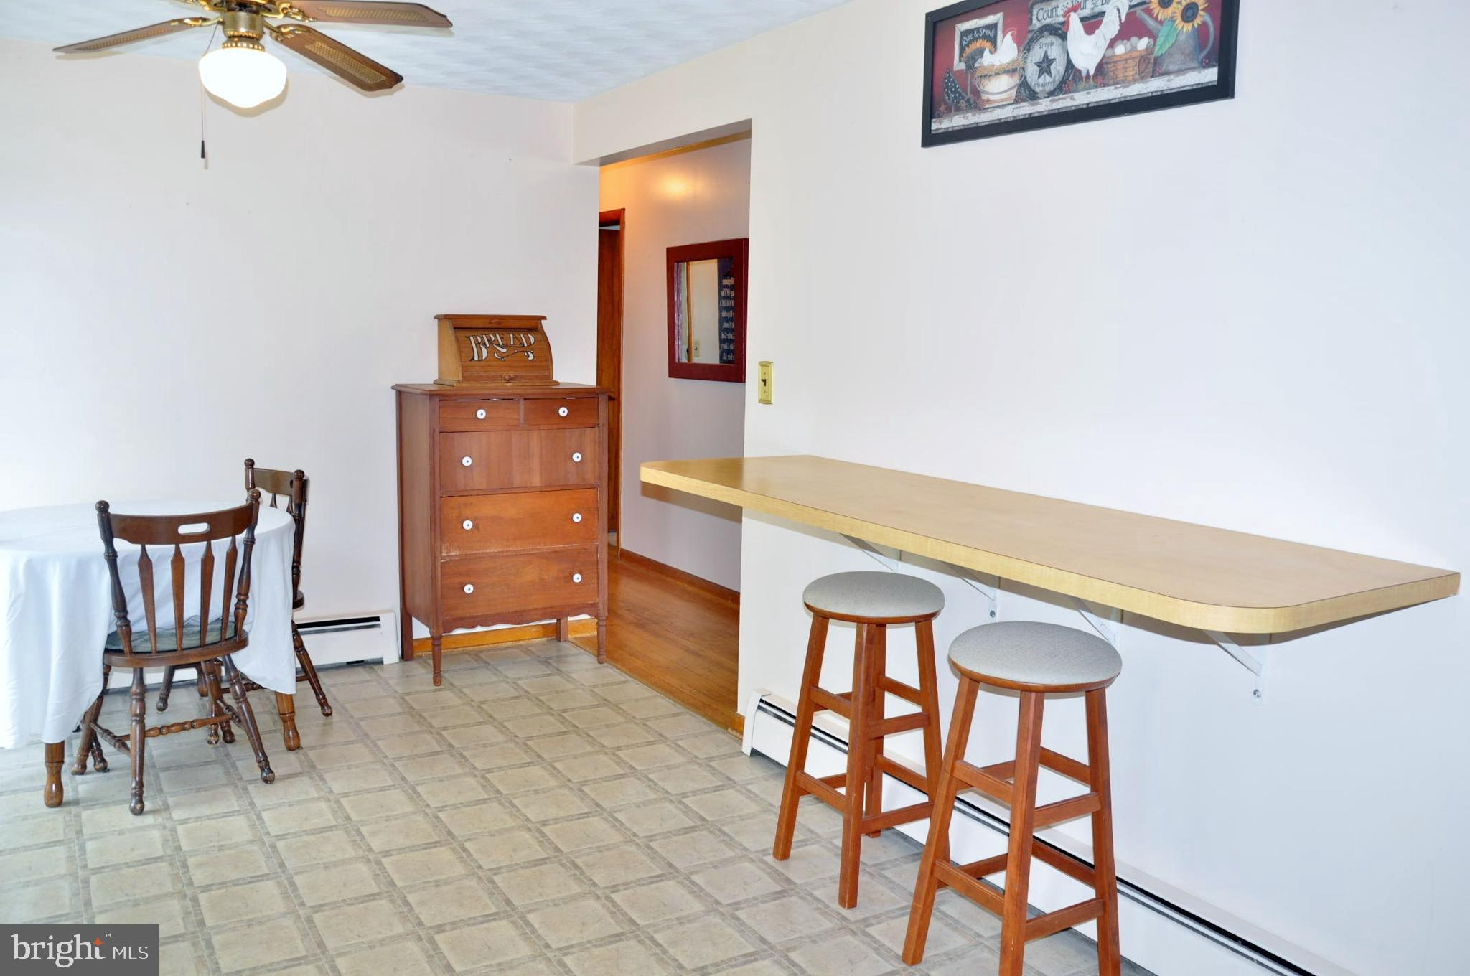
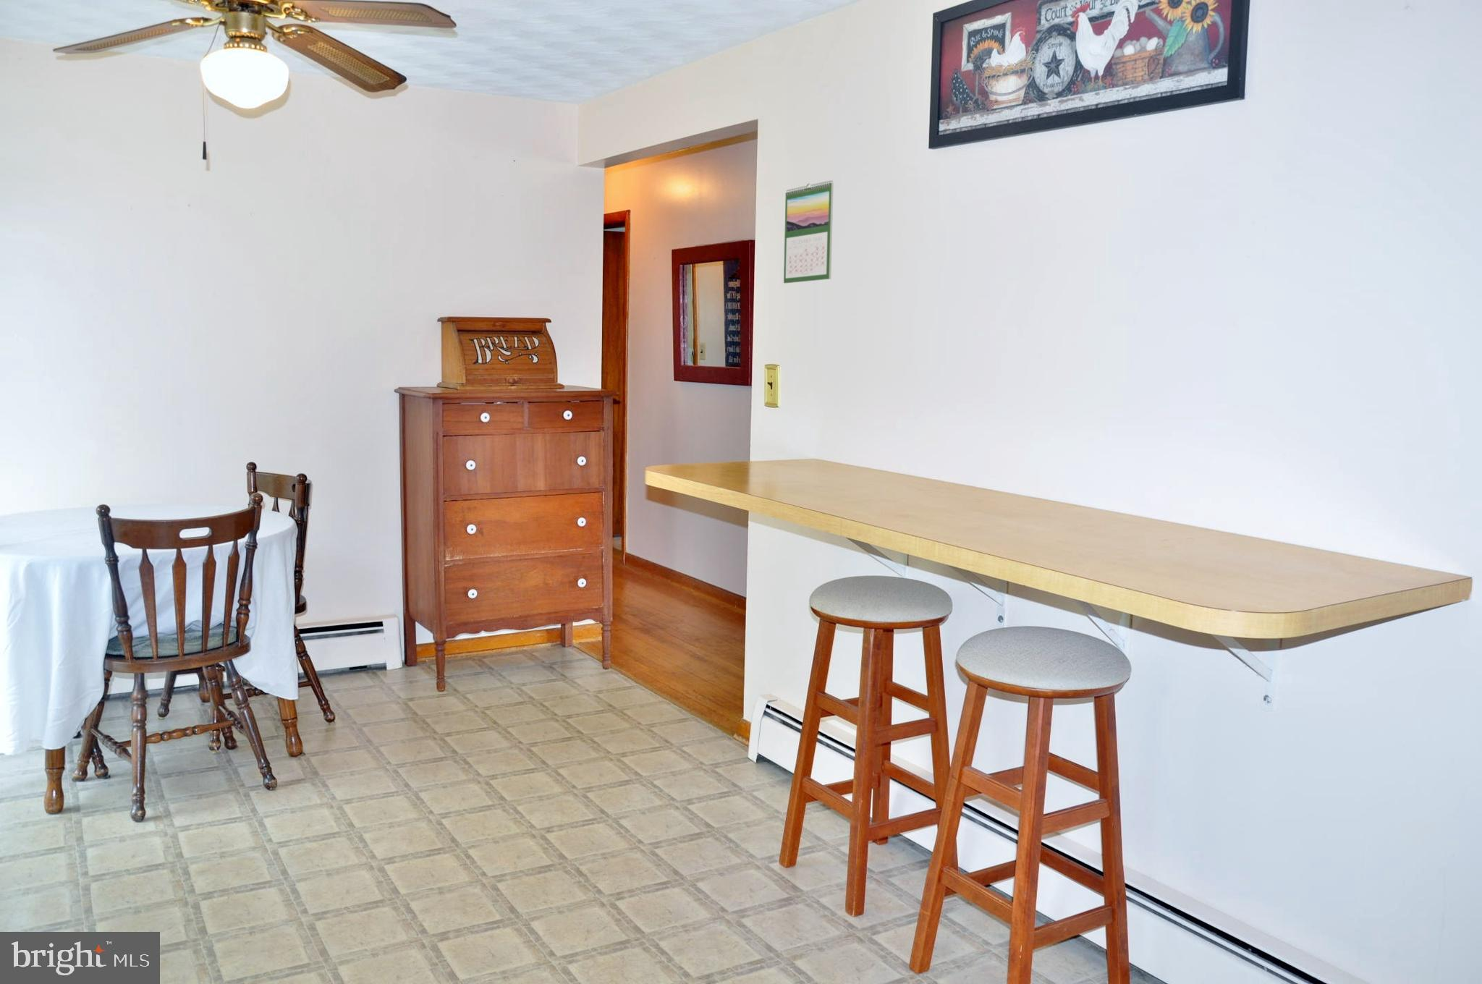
+ calendar [783,179,834,283]
